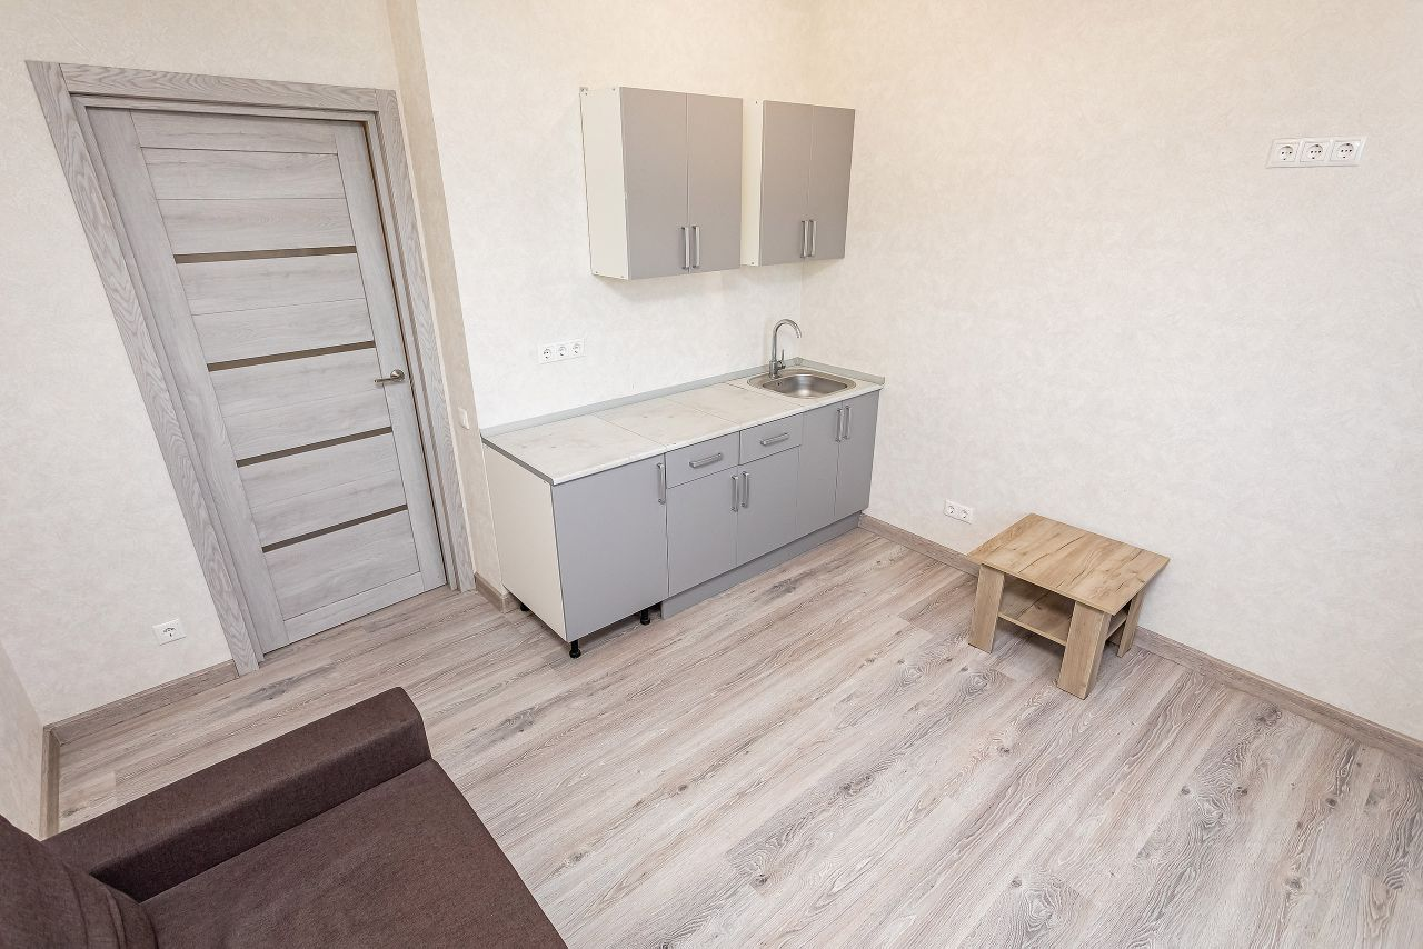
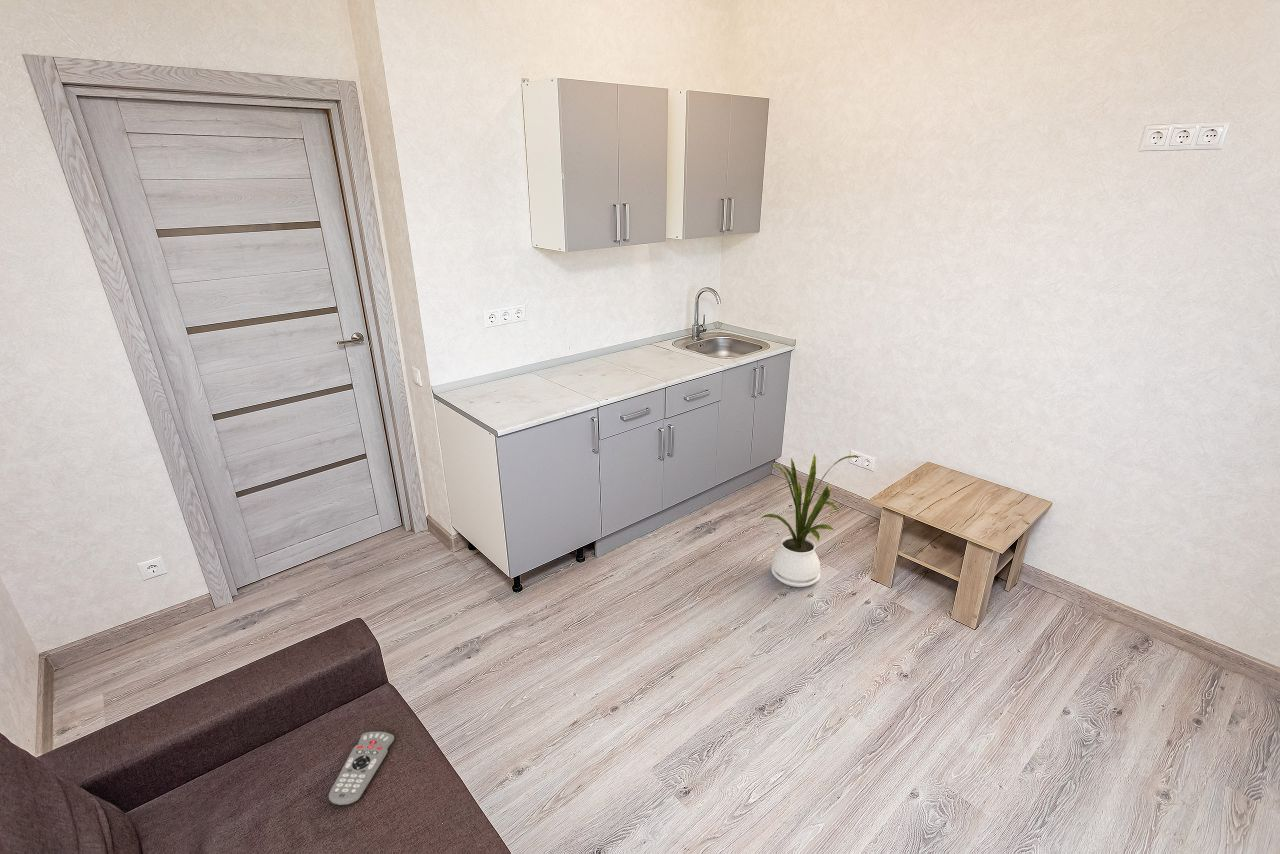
+ remote control [328,731,395,806]
+ house plant [760,453,861,588]
